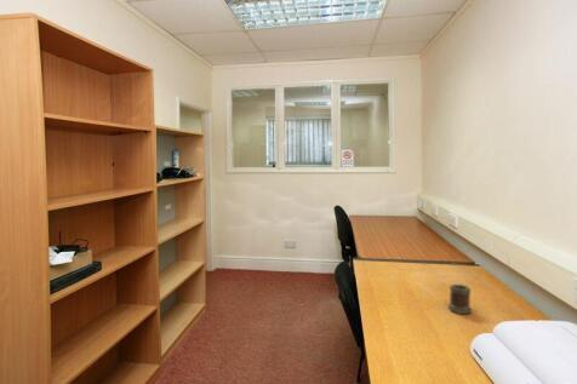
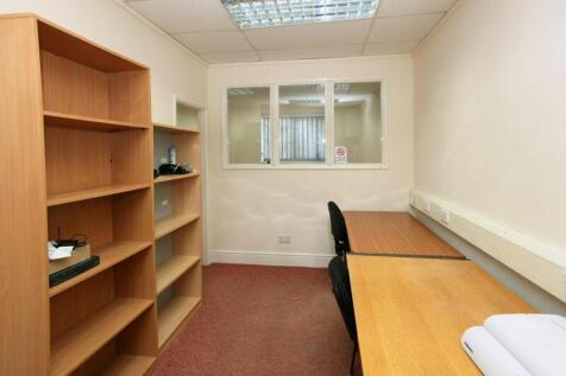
- mug [447,283,473,315]
